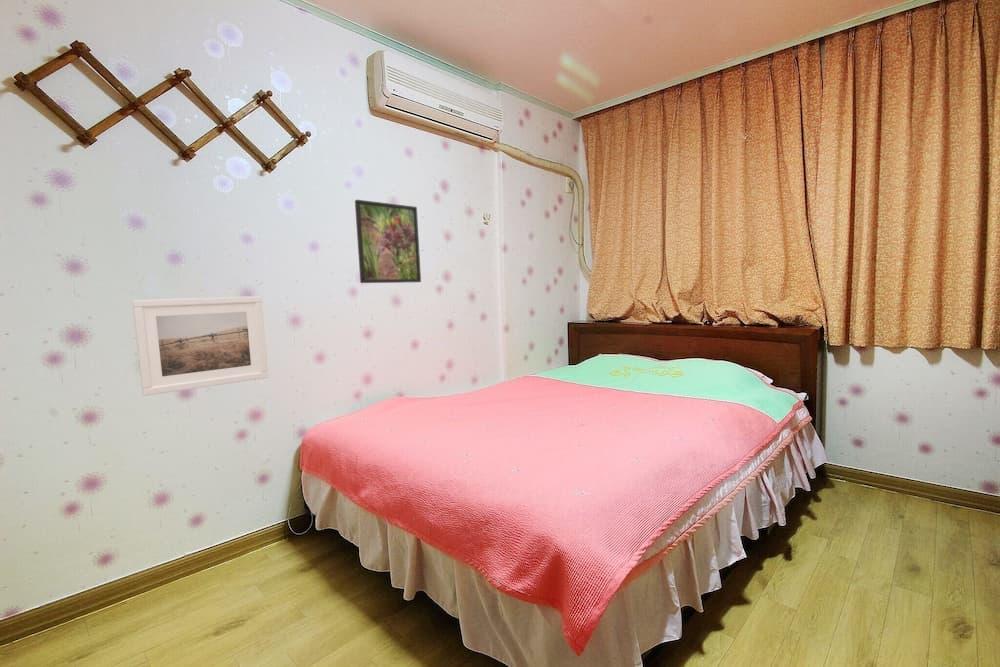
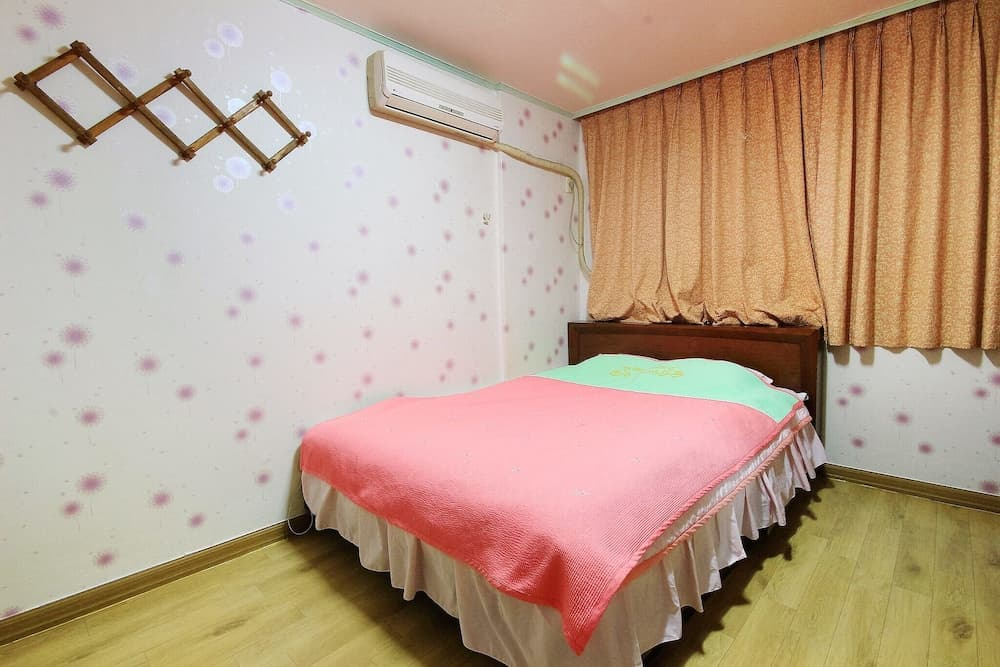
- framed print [131,295,269,397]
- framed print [354,199,422,284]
